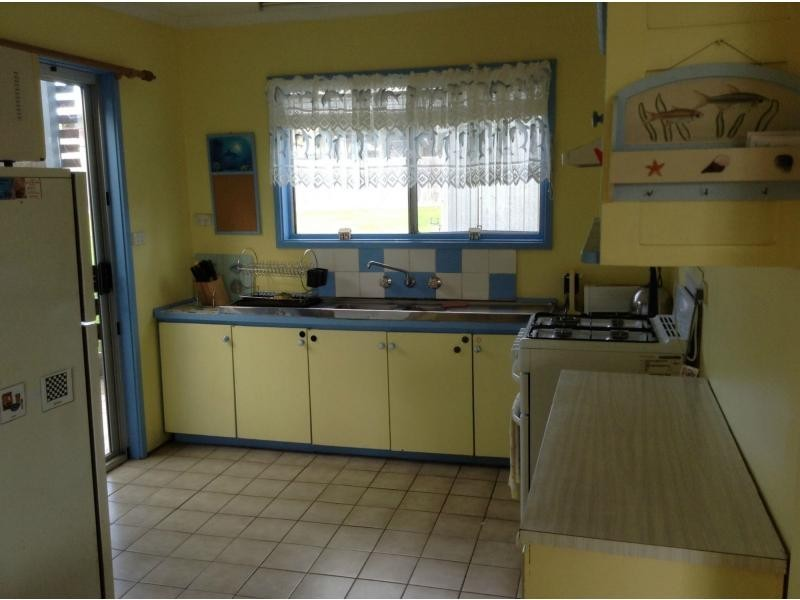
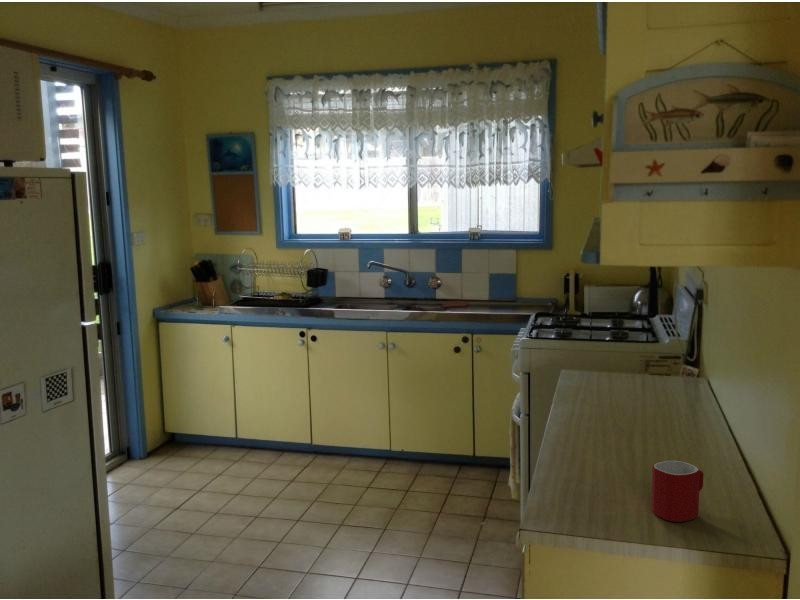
+ mug [650,459,704,523]
